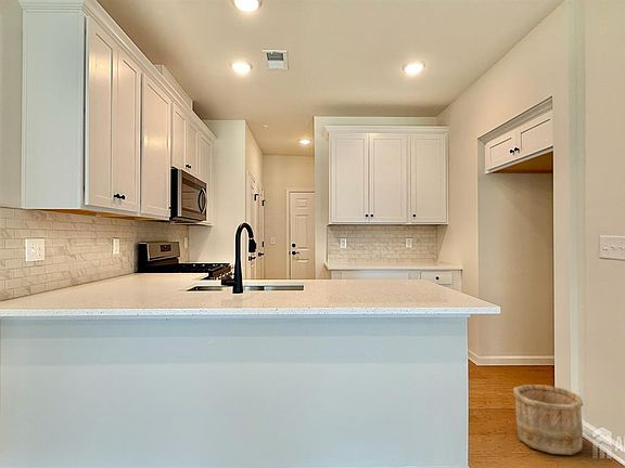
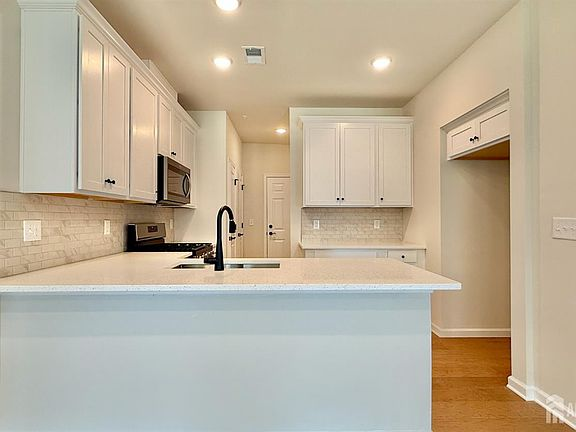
- wooden bucket [512,384,584,456]
